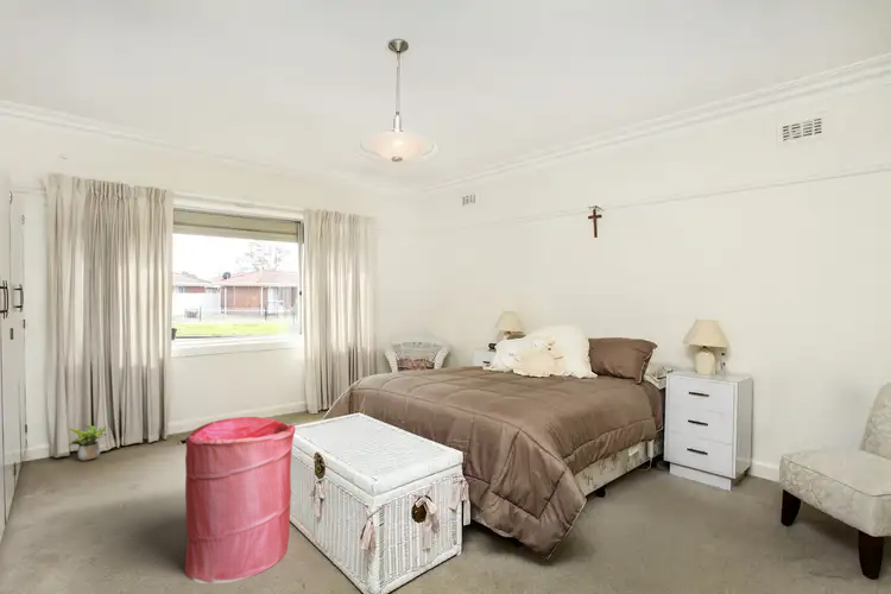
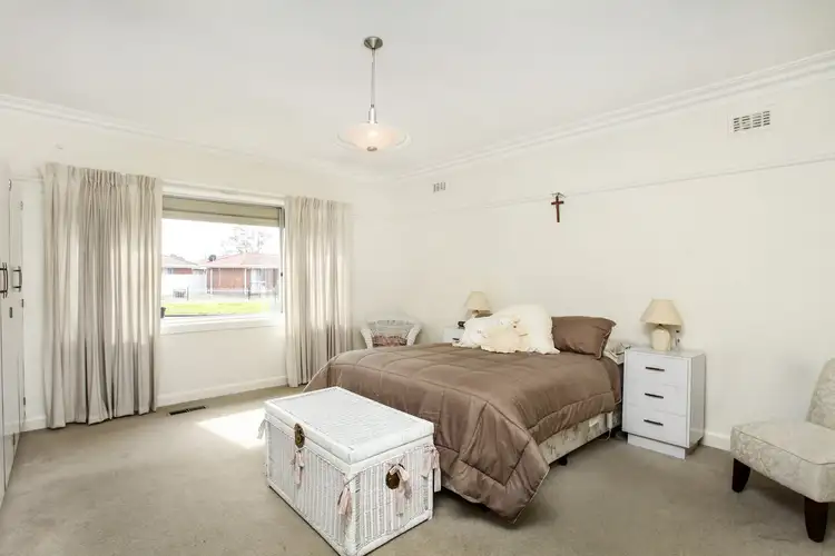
- potted plant [68,424,108,462]
- laundry hamper [184,416,296,584]
